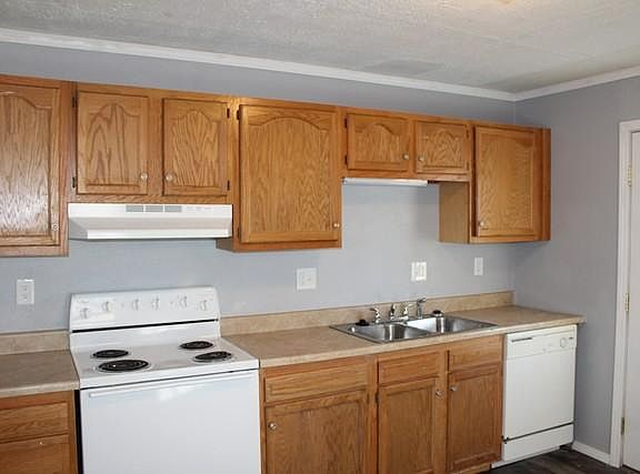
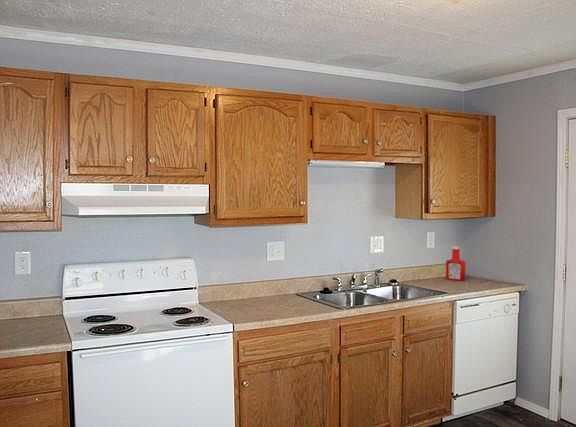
+ soap bottle [445,245,467,282]
